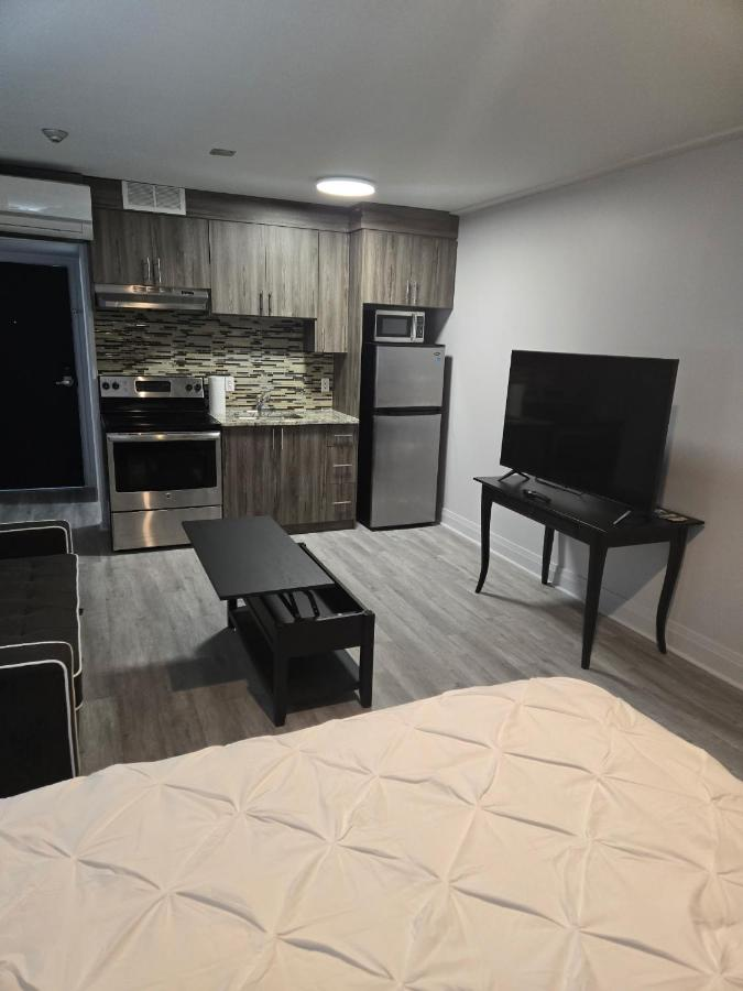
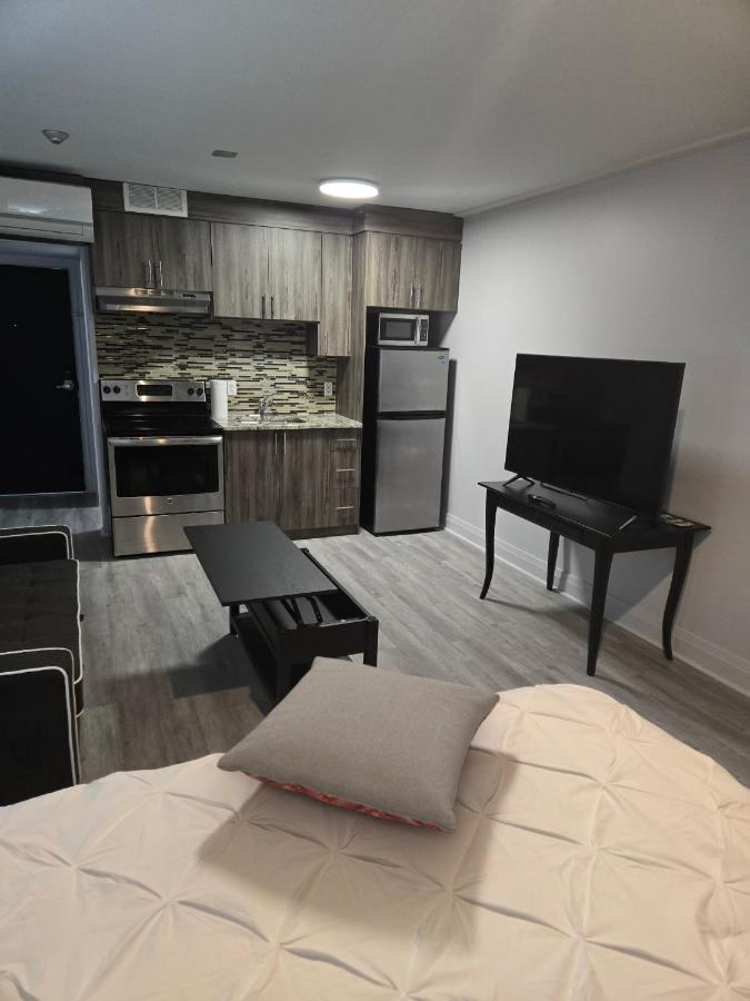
+ pillow [216,655,501,835]
